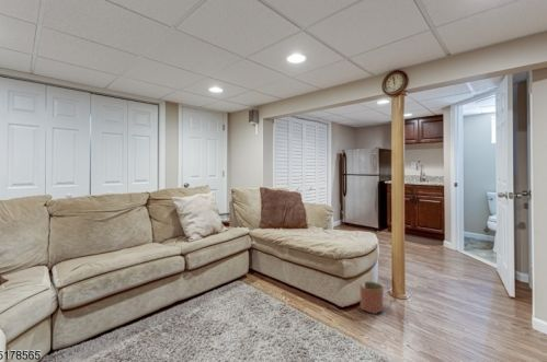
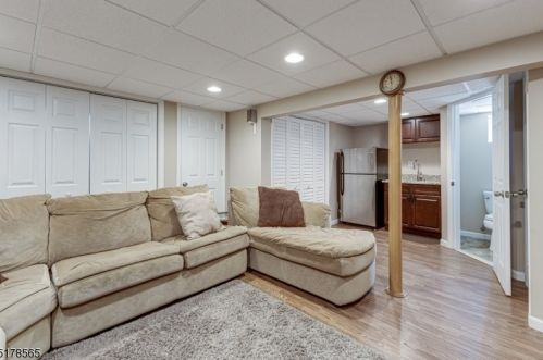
- planter [358,280,385,315]
